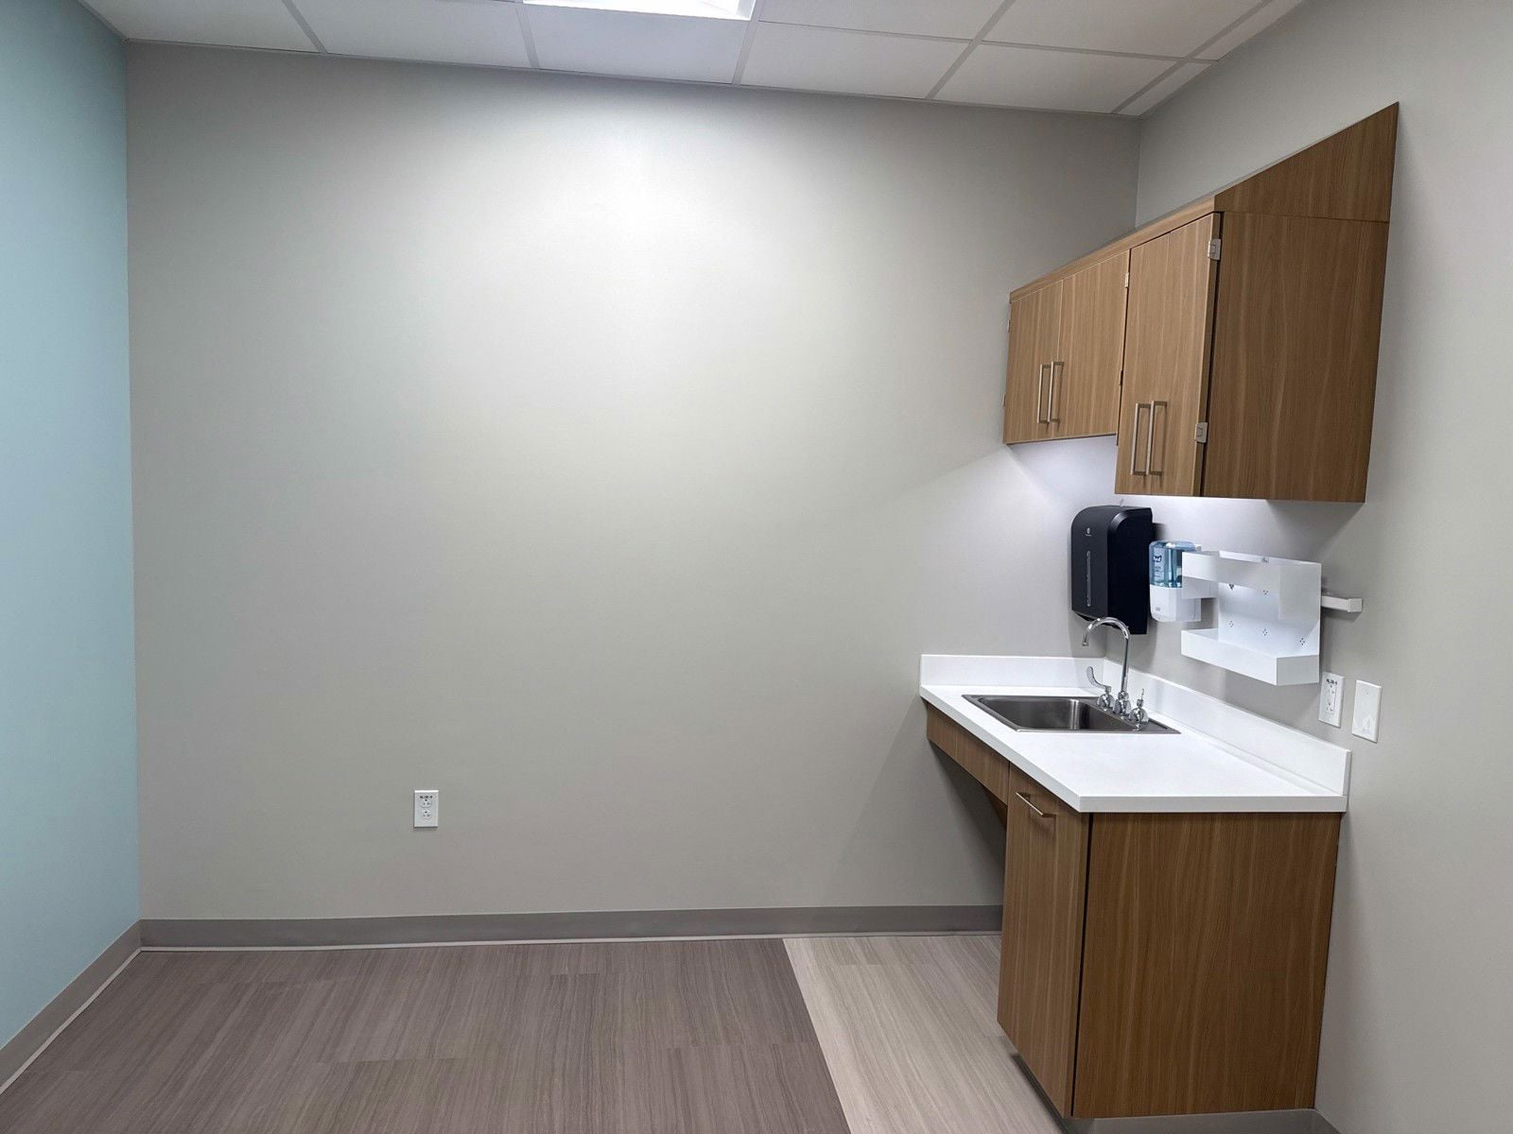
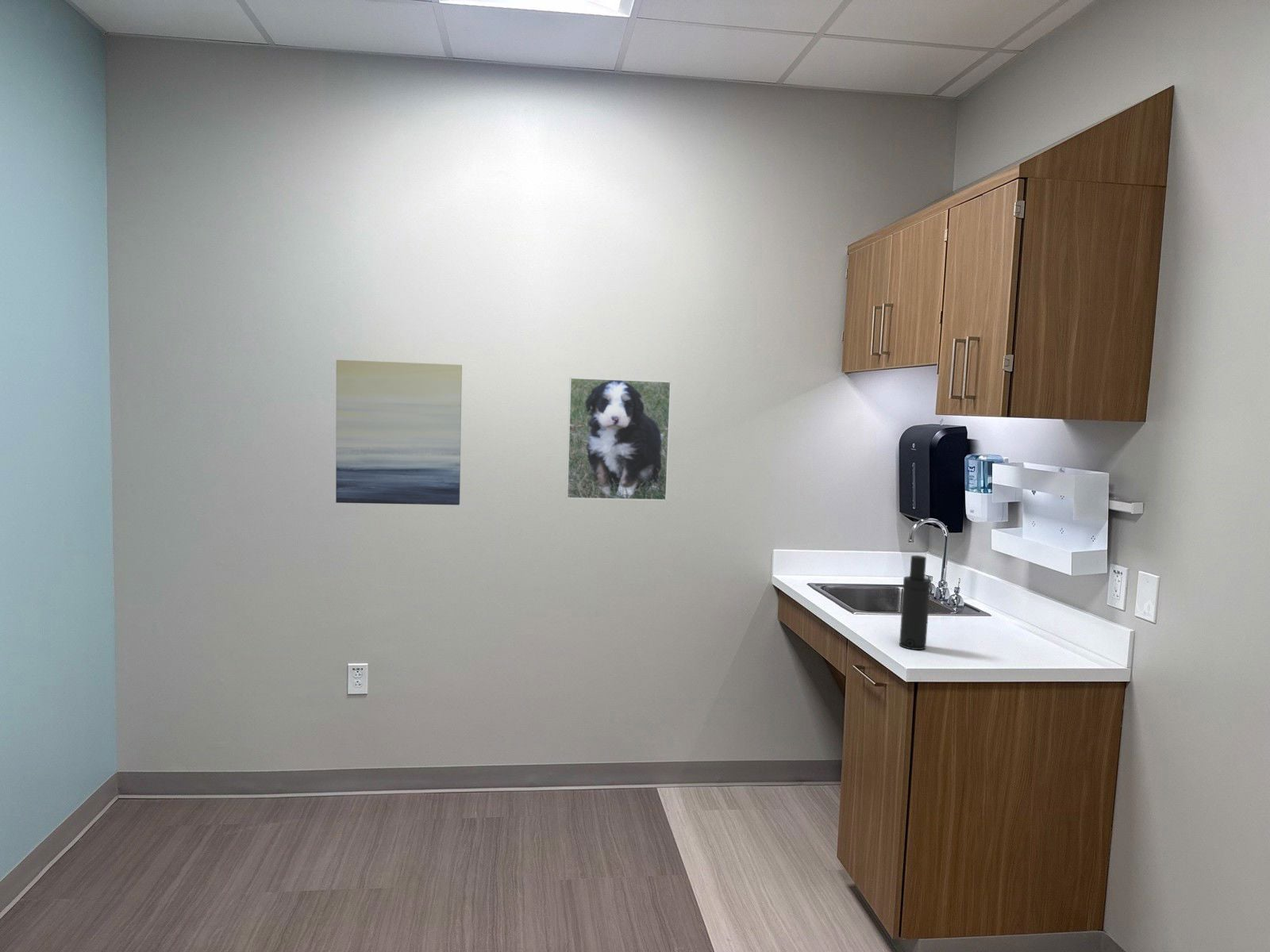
+ wall art [335,359,463,506]
+ atomizer [899,555,931,651]
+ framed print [565,377,672,501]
